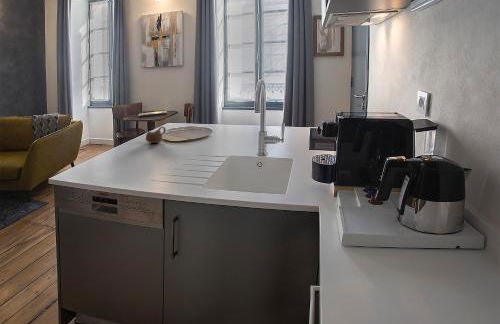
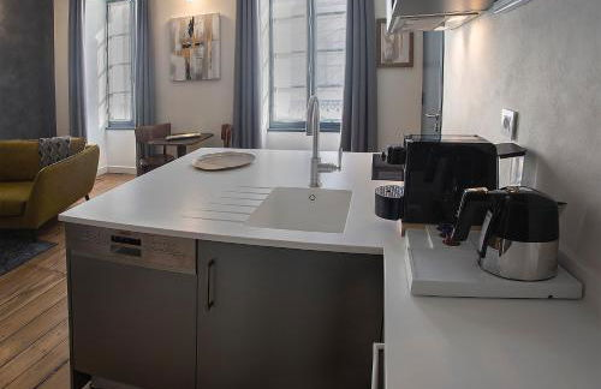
- cup [145,126,167,144]
